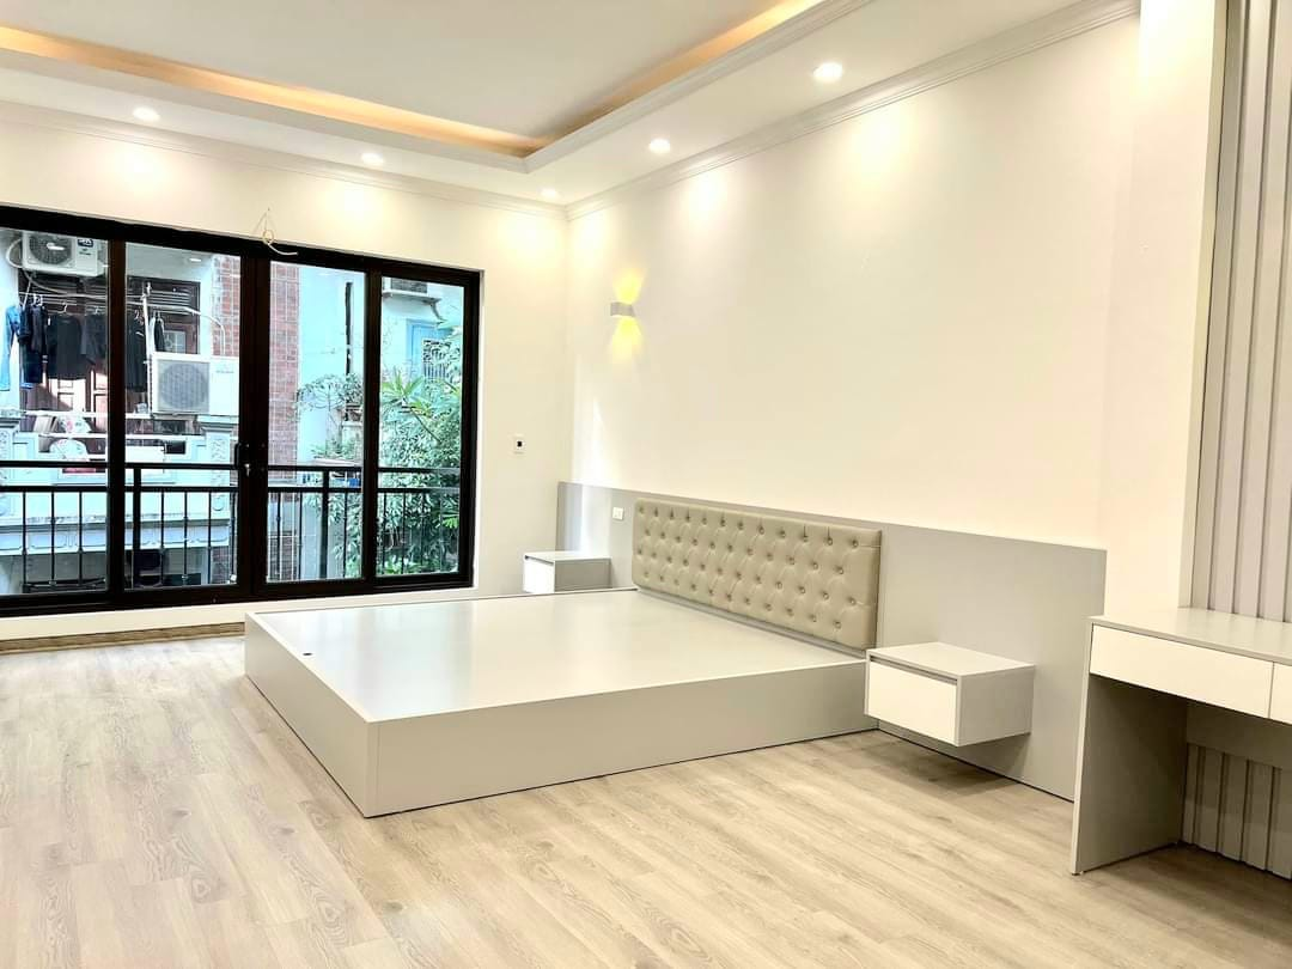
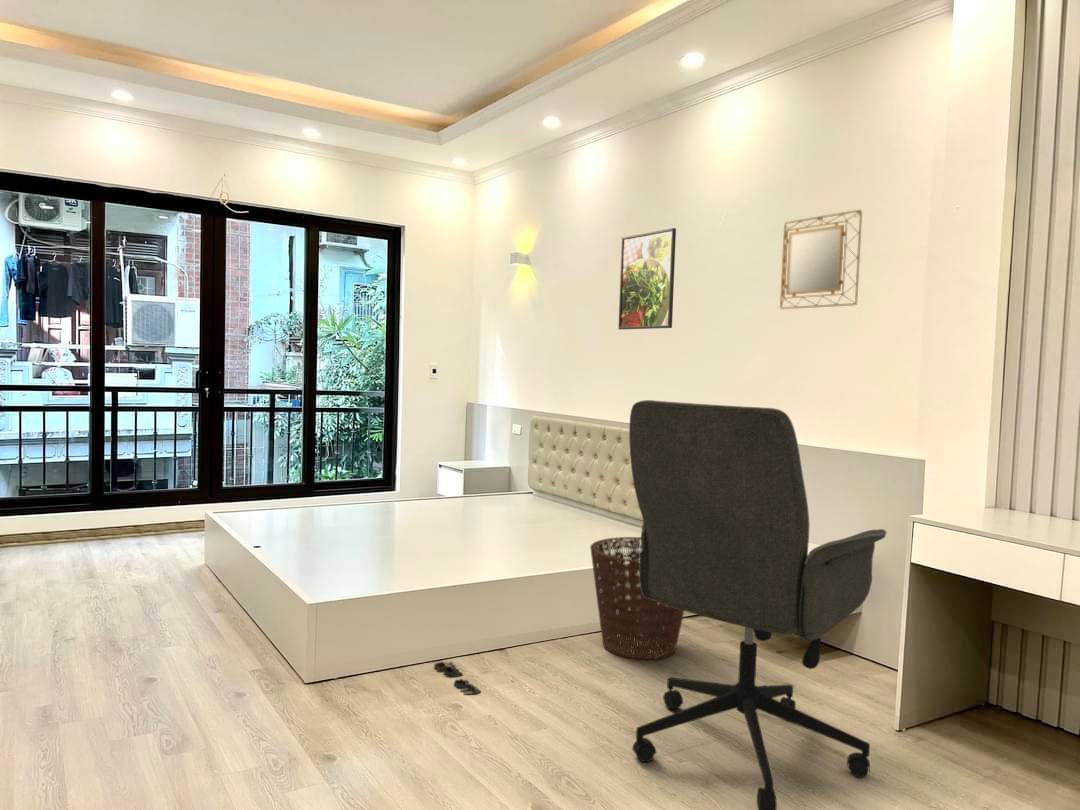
+ office chair [628,399,888,810]
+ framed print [617,227,677,330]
+ home mirror [779,209,863,310]
+ basket [589,536,685,662]
+ shoe [433,661,482,696]
